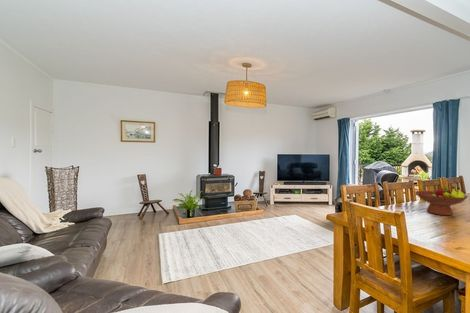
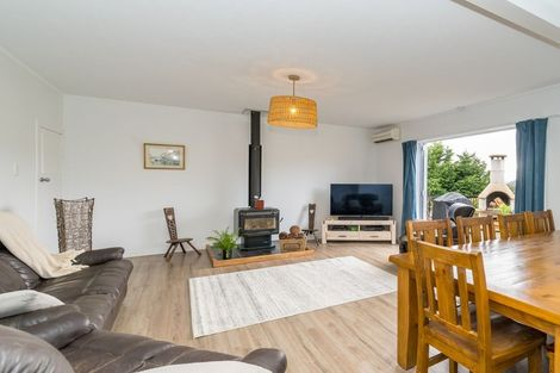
- fruit bowl [414,186,469,216]
